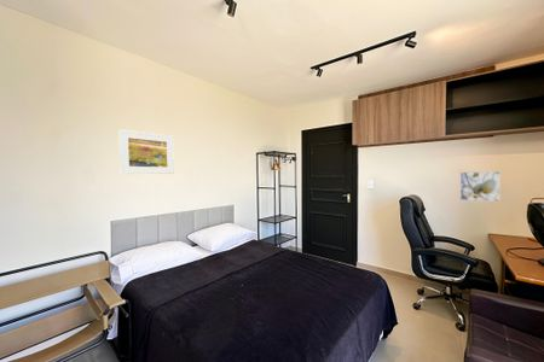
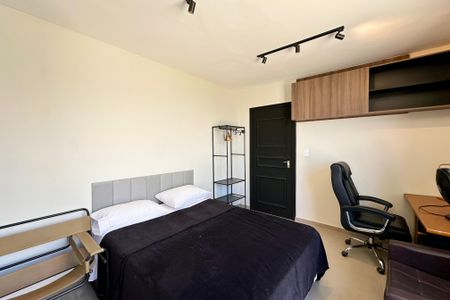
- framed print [117,128,175,175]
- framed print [459,170,502,203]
